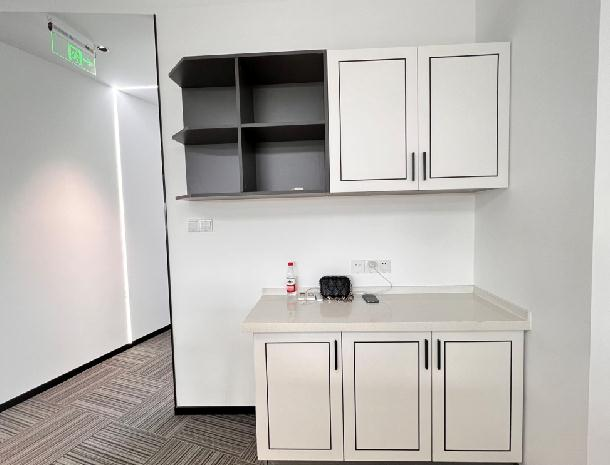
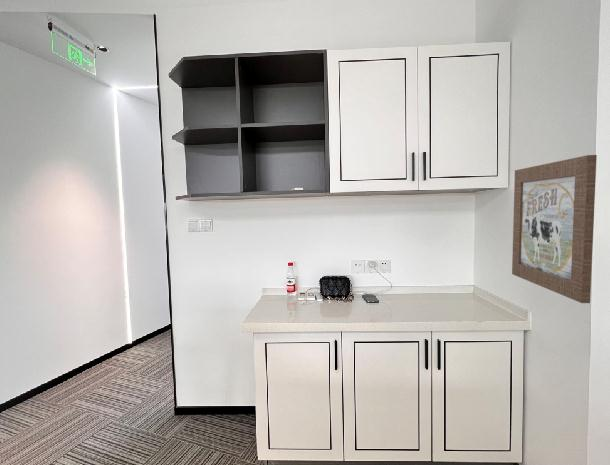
+ wall art [511,154,598,304]
